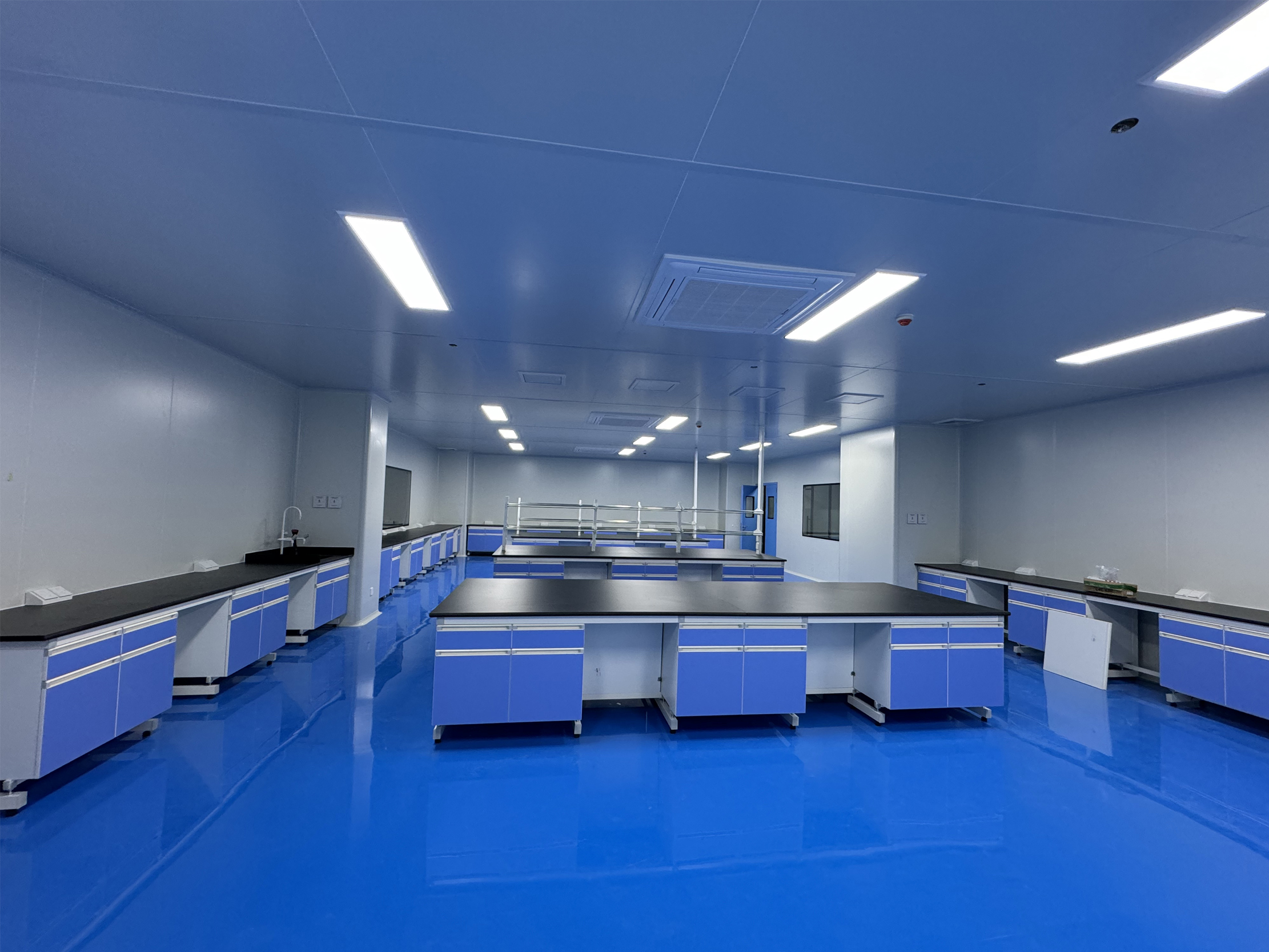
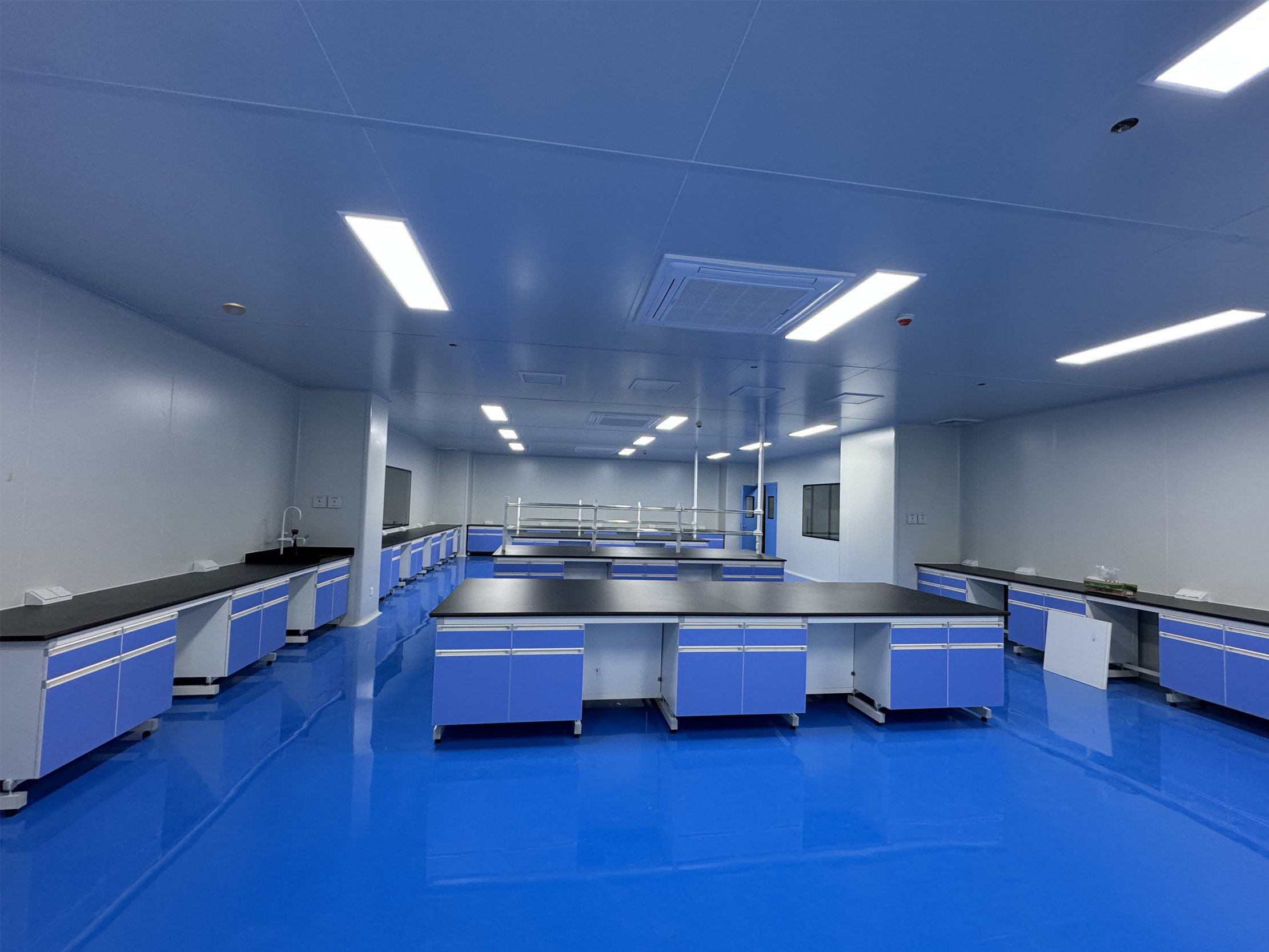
+ smoke detector [222,303,247,316]
